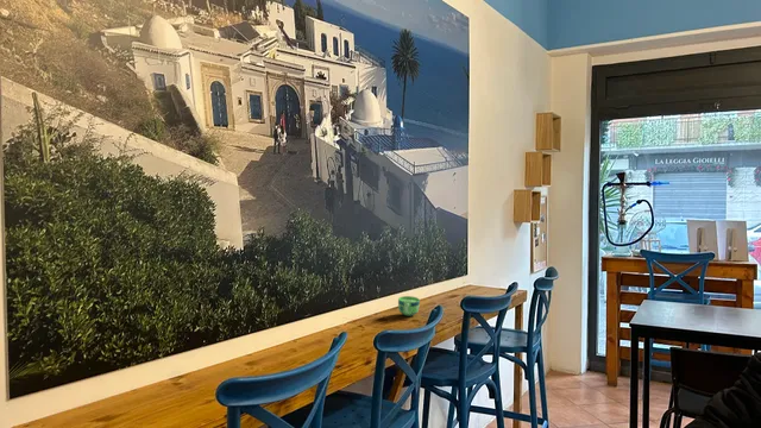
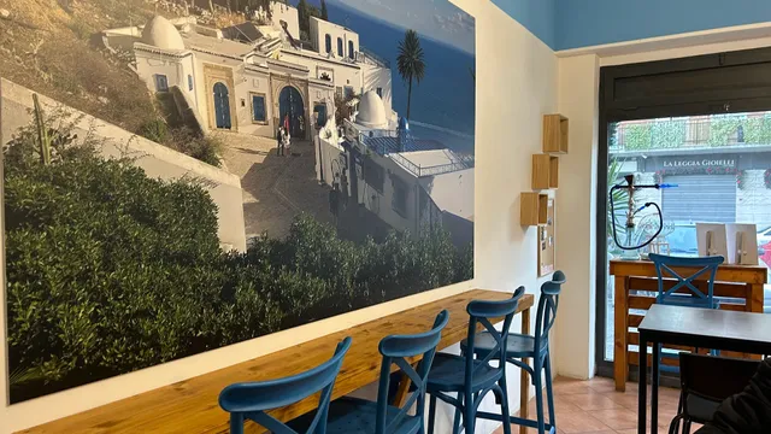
- cup [397,295,421,317]
